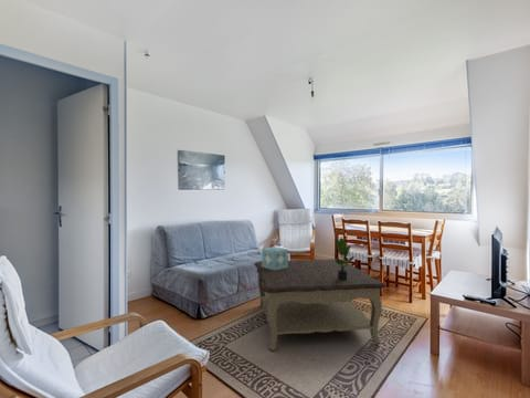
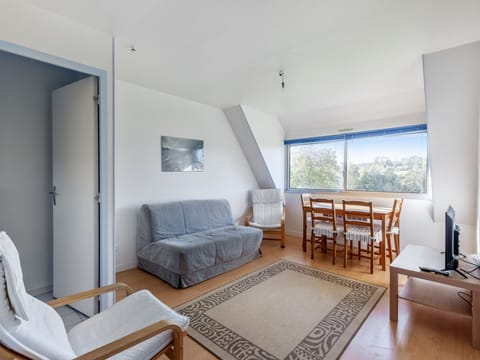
- potted plant [333,237,356,280]
- decorative box [261,245,289,270]
- coffee table [254,258,386,352]
